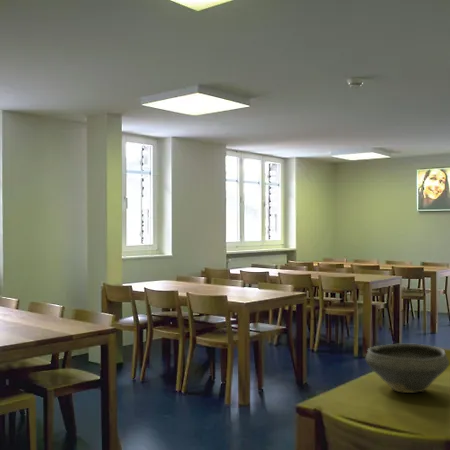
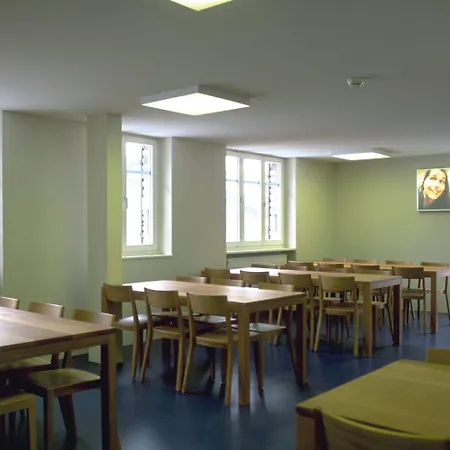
- bowl [365,343,450,394]
